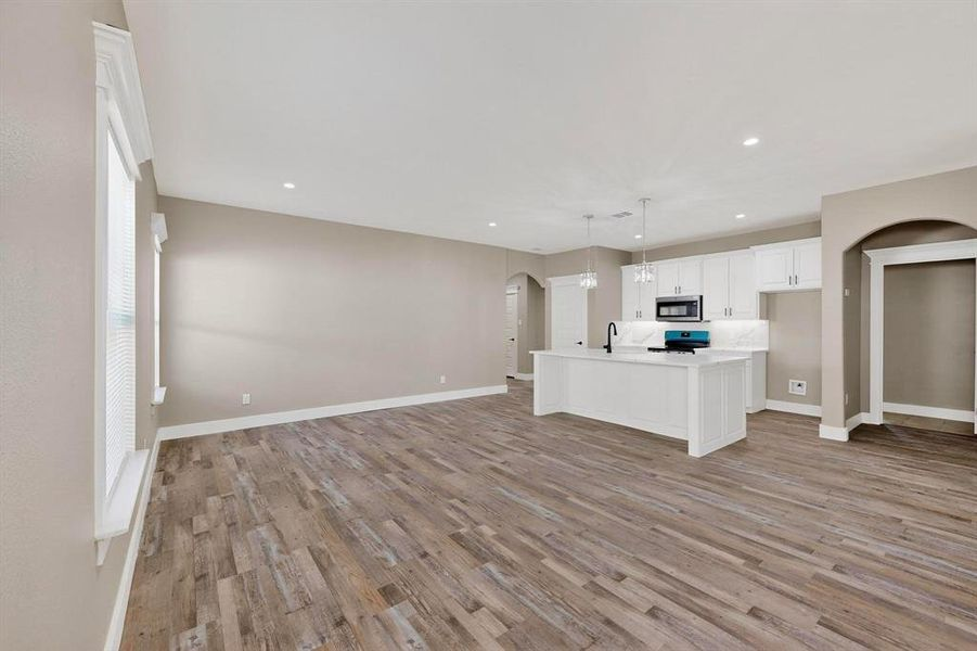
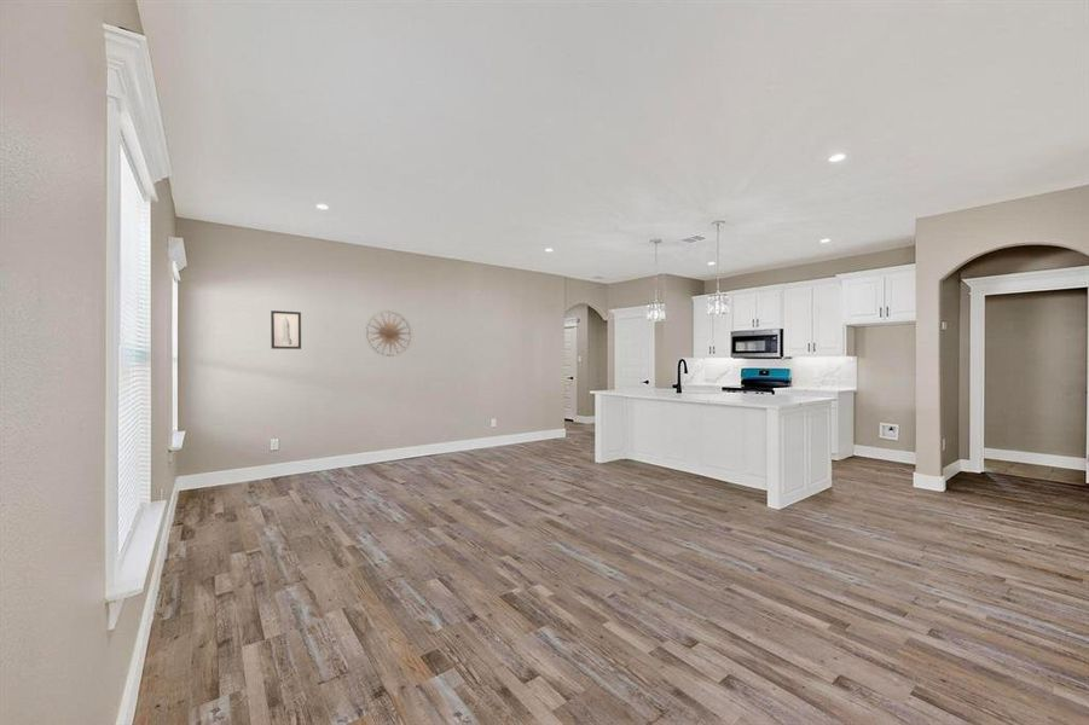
+ wall art [270,309,302,350]
+ wall art [365,311,412,356]
